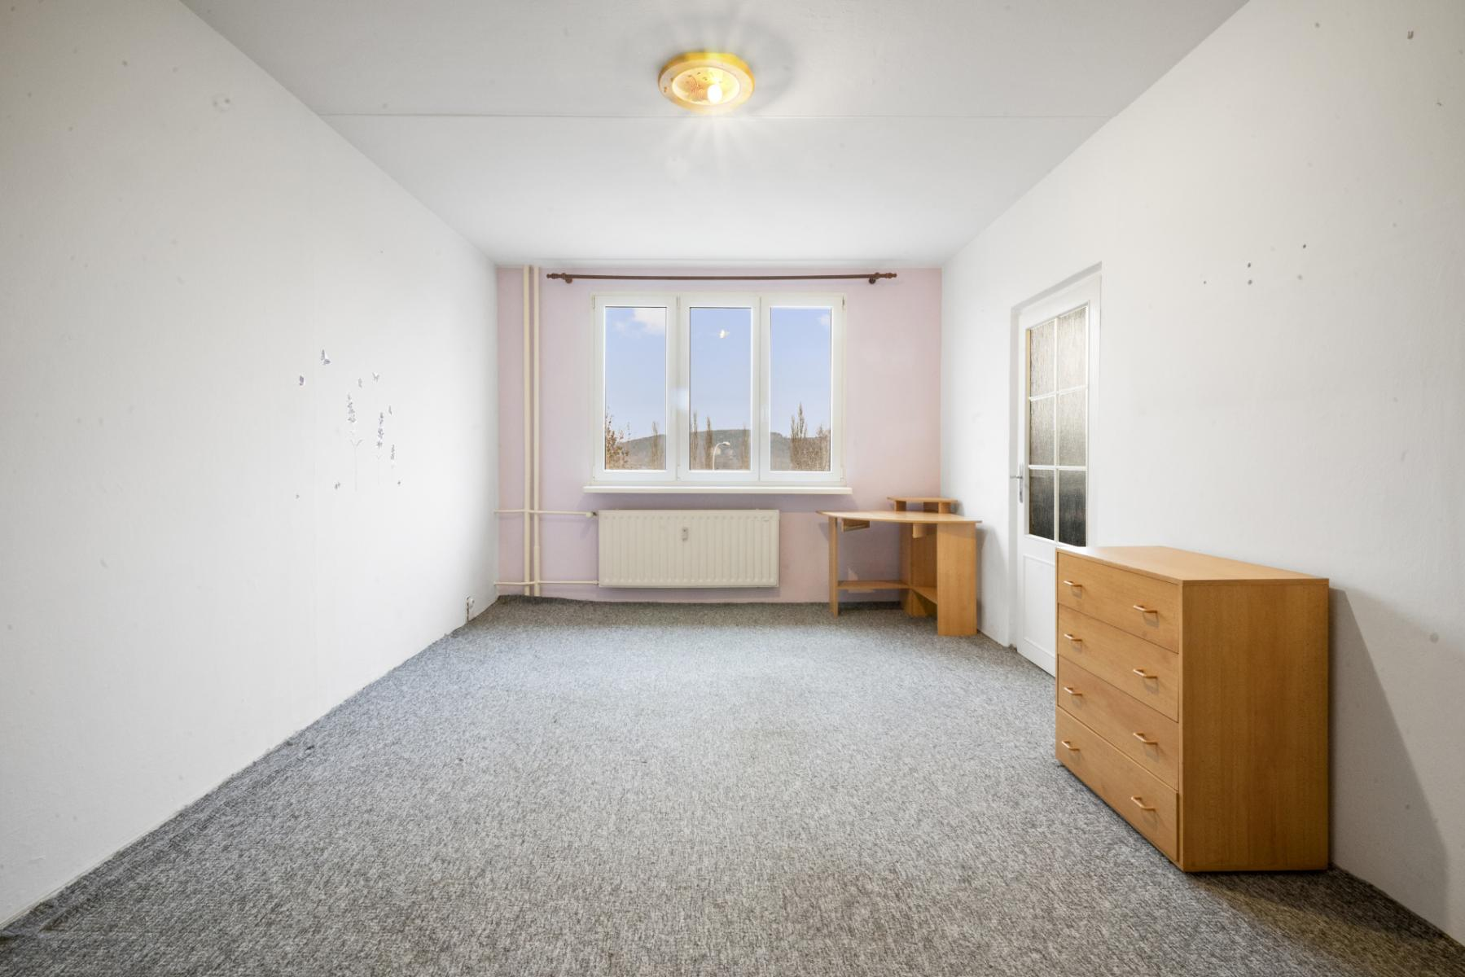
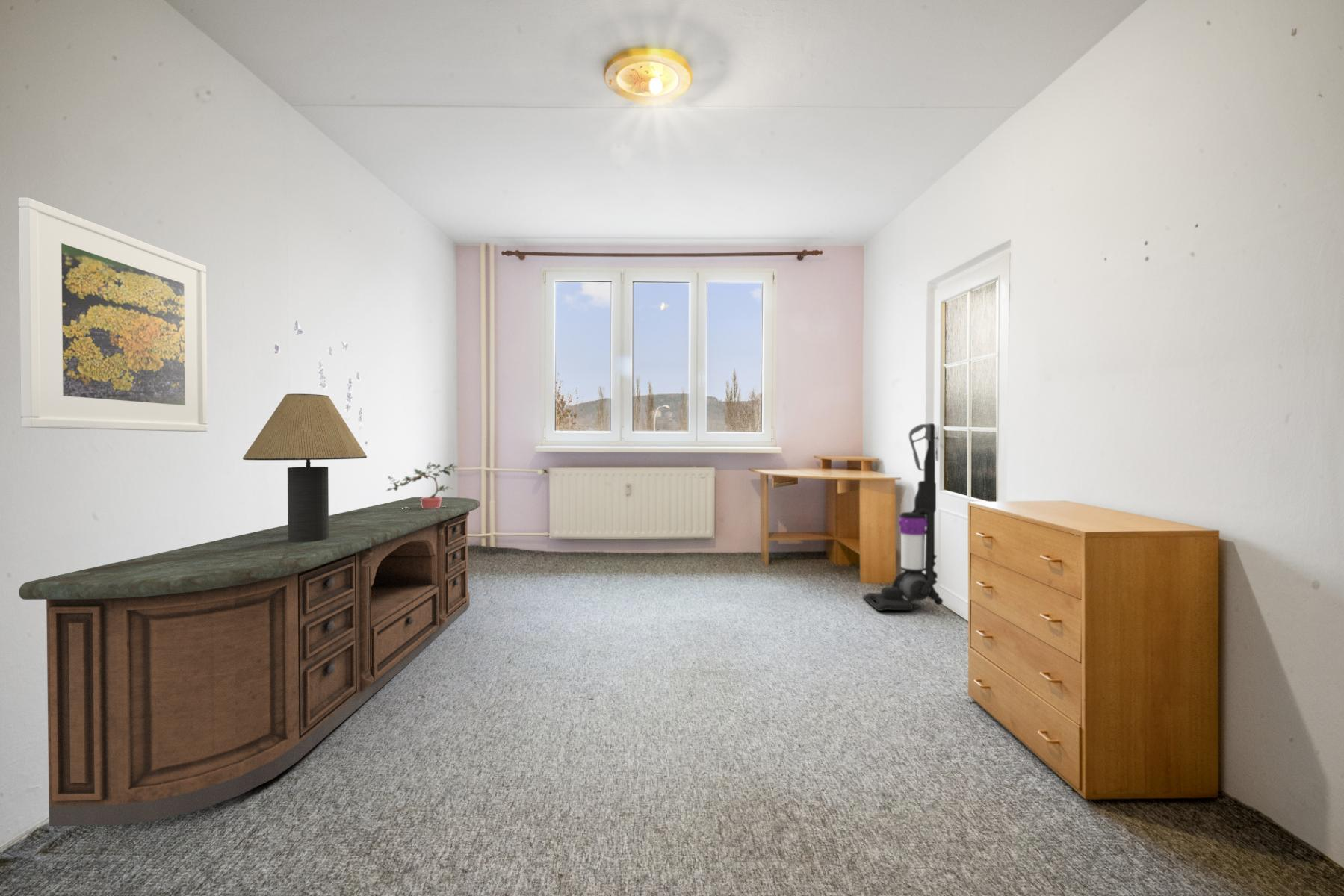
+ sideboard [19,497,481,827]
+ table lamp [242,393,368,542]
+ potted plant [385,461,459,509]
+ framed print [17,196,208,432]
+ vacuum cleaner [862,423,944,612]
